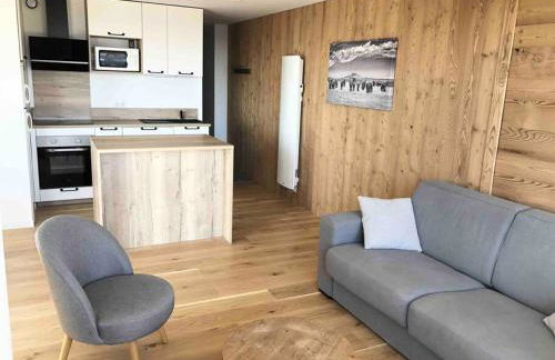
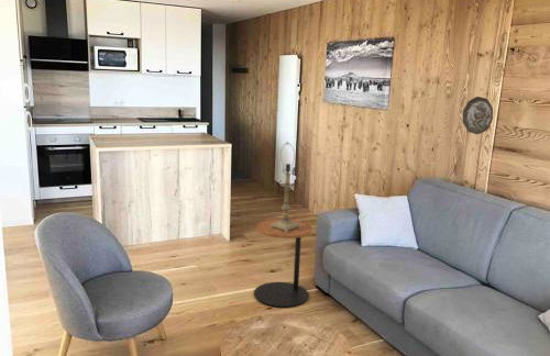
+ table lamp [270,140,300,232]
+ decorative plate [462,96,494,135]
+ side table [253,219,314,308]
